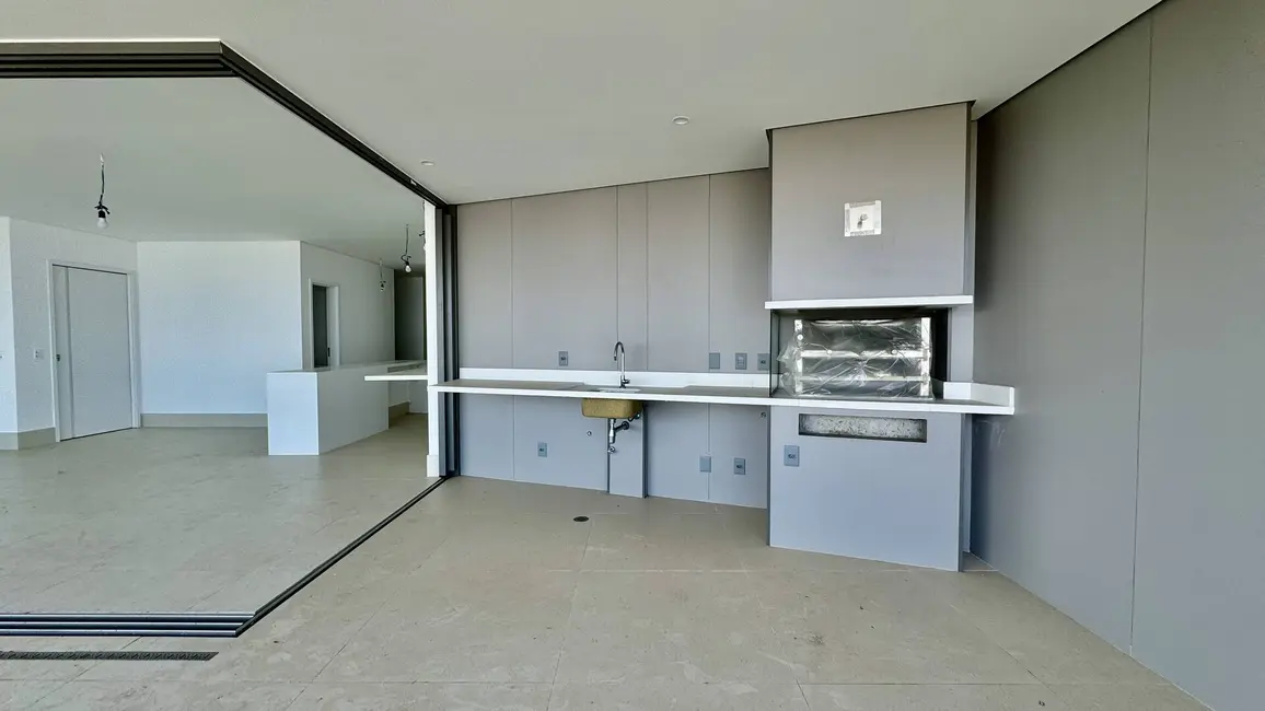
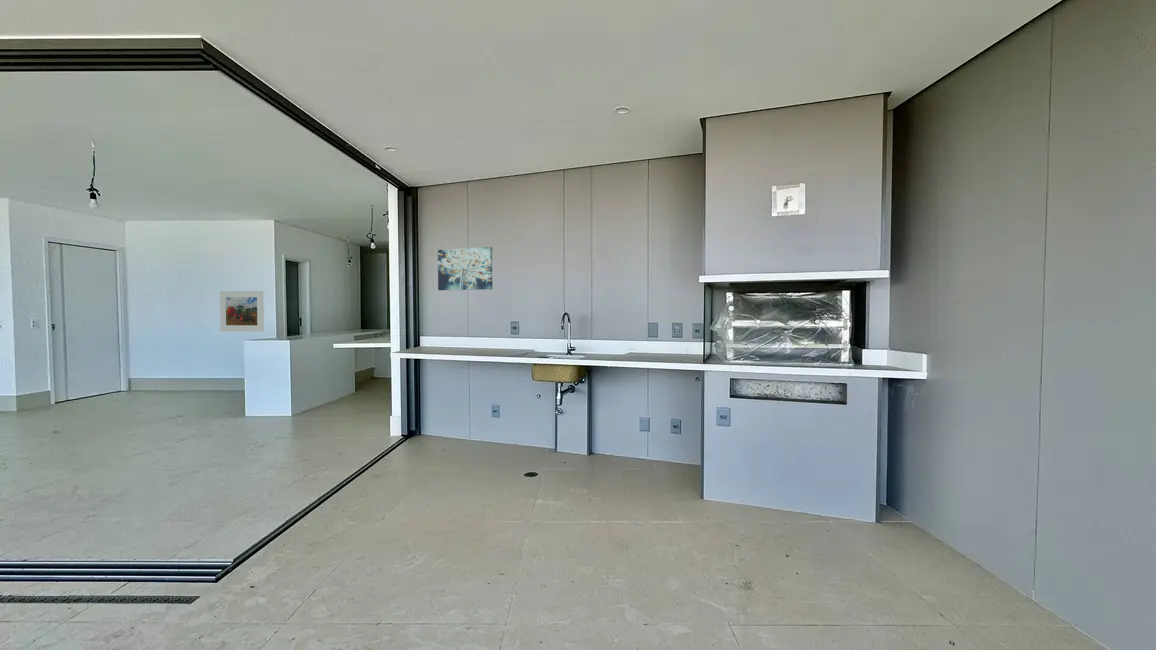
+ wall art [437,246,493,291]
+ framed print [219,290,265,333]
